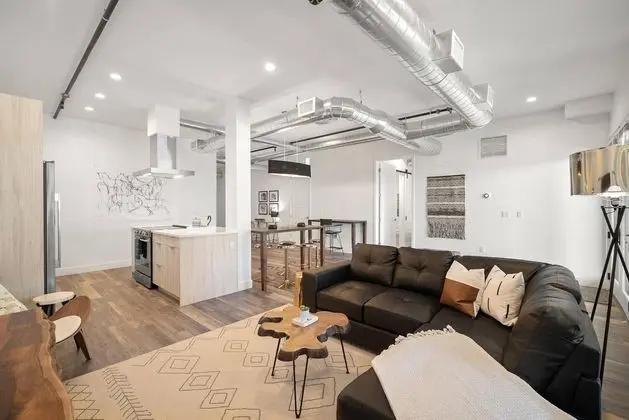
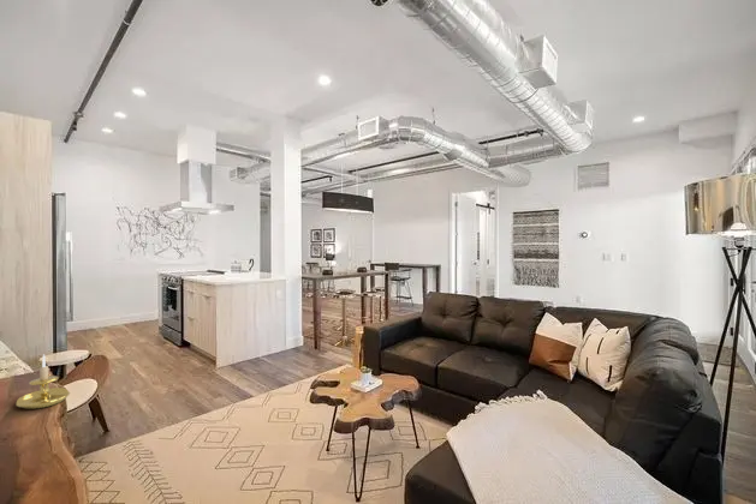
+ candle holder [16,353,72,410]
